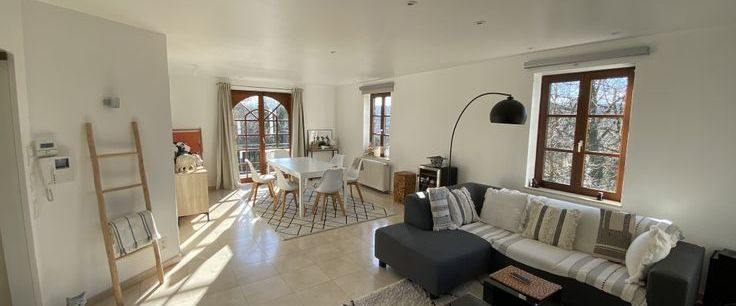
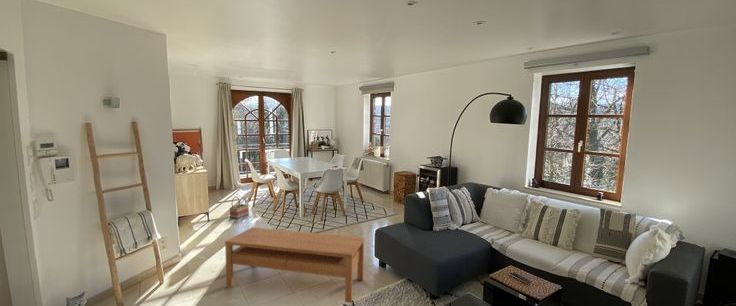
+ basket [229,196,250,220]
+ coffee table [224,226,365,304]
